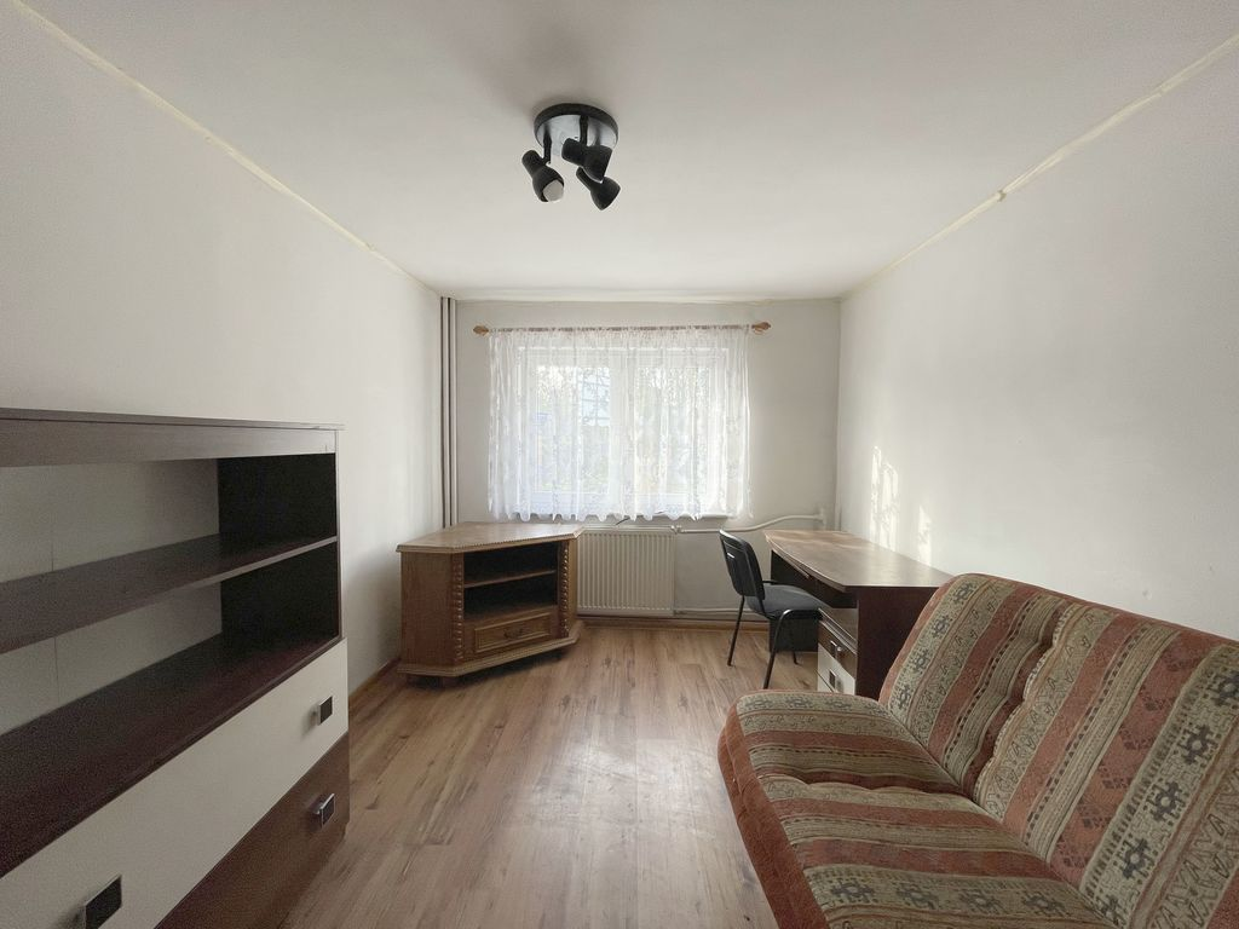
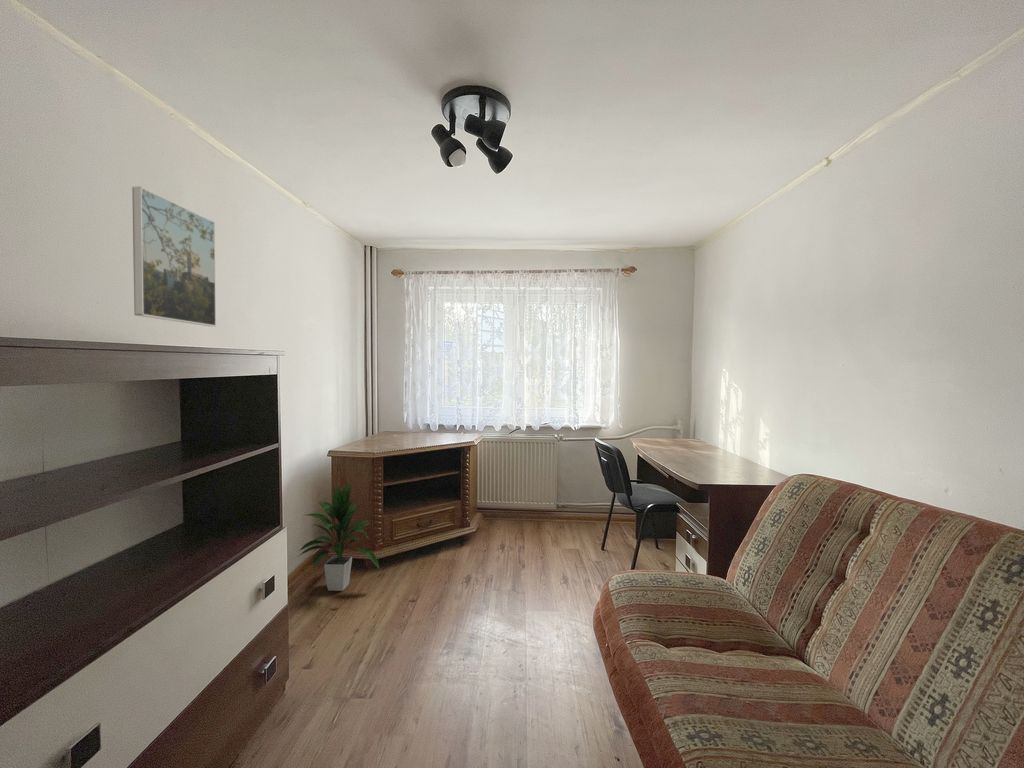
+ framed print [131,186,217,327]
+ indoor plant [298,480,381,592]
